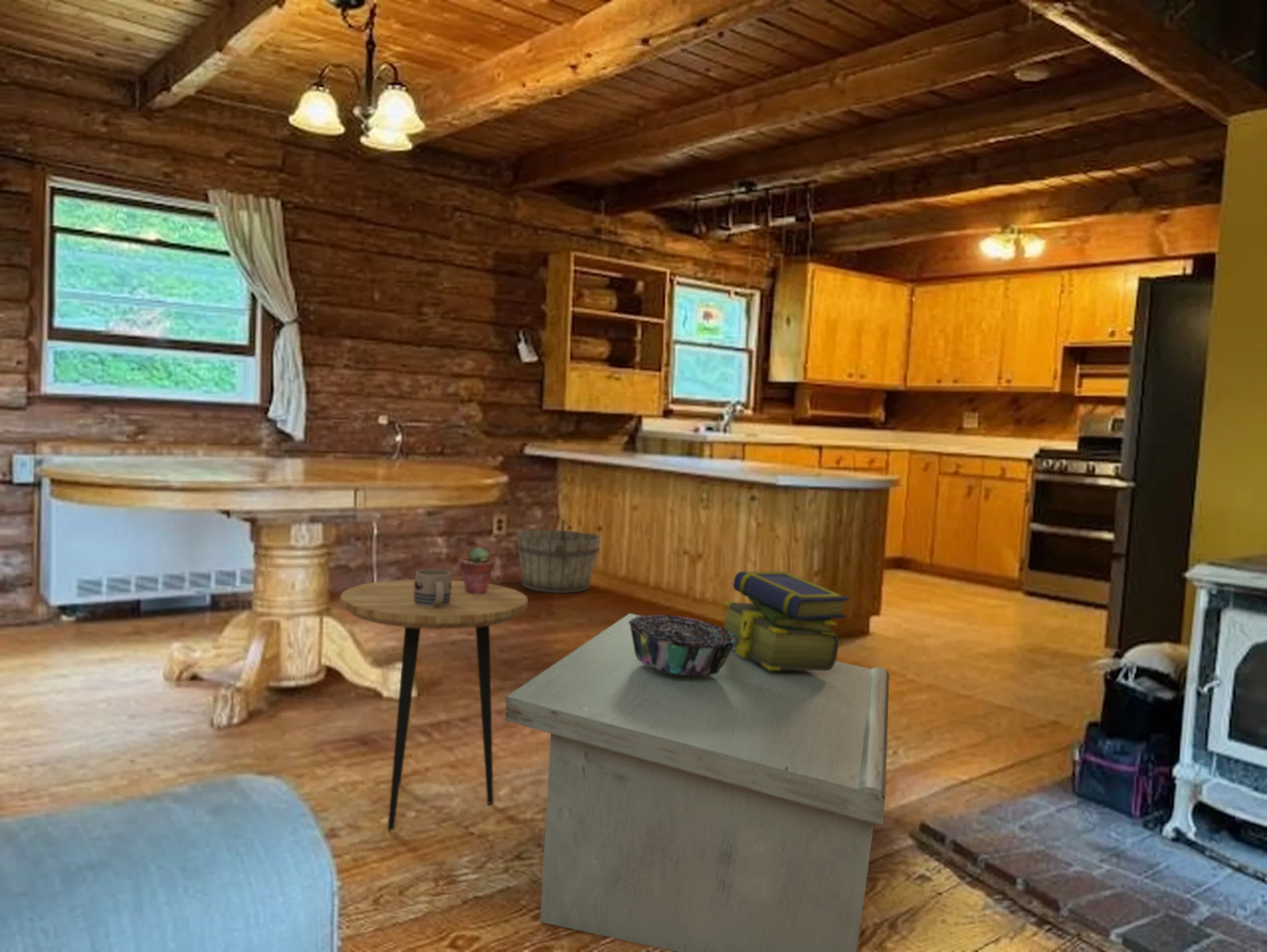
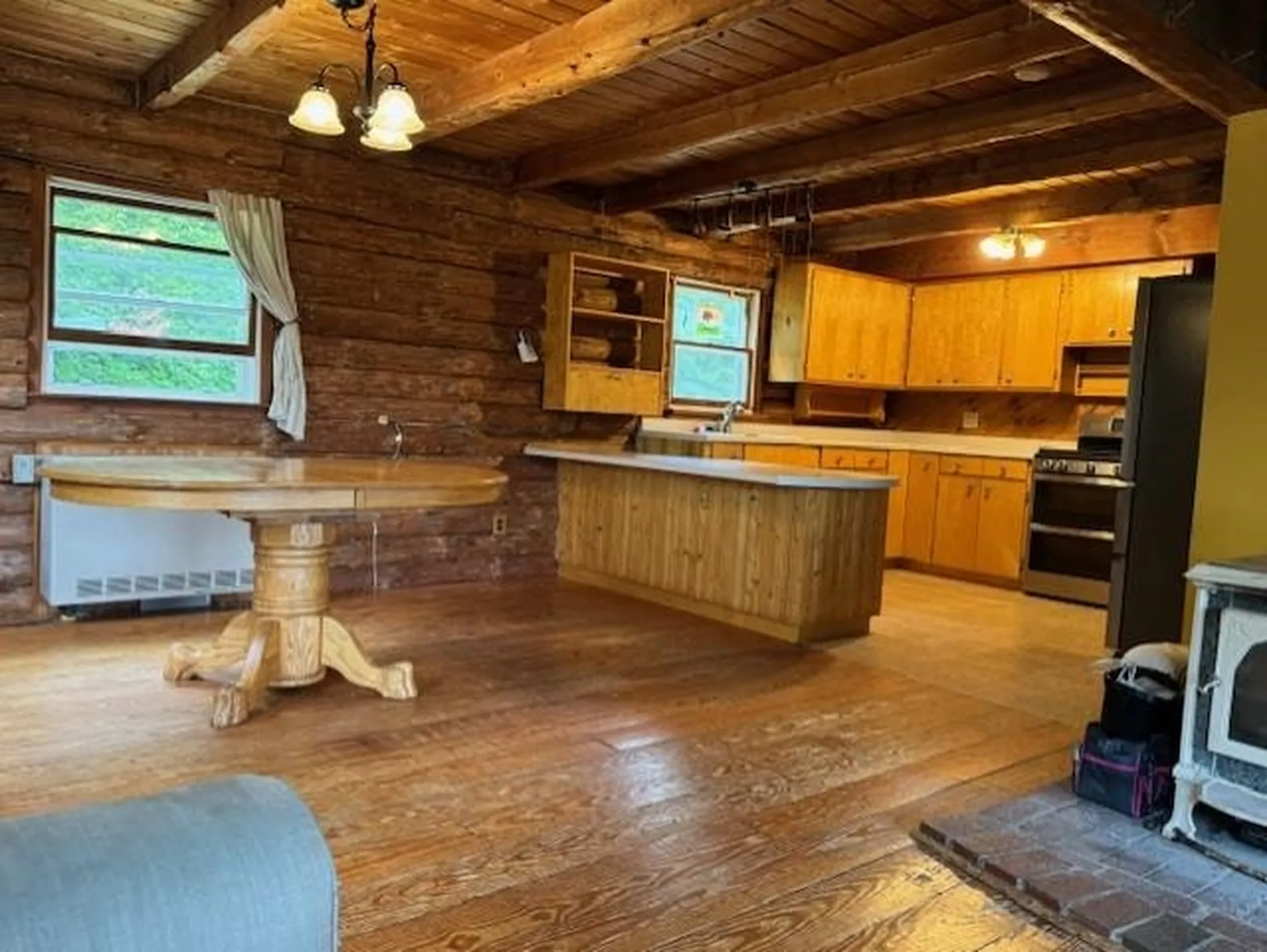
- potted succulent [459,547,495,594]
- mug [414,569,452,608]
- side table [339,579,529,831]
- decorative bowl [628,614,739,676]
- wooden bucket [516,515,602,594]
- stack of books [723,571,850,671]
- coffee table [504,613,890,952]
